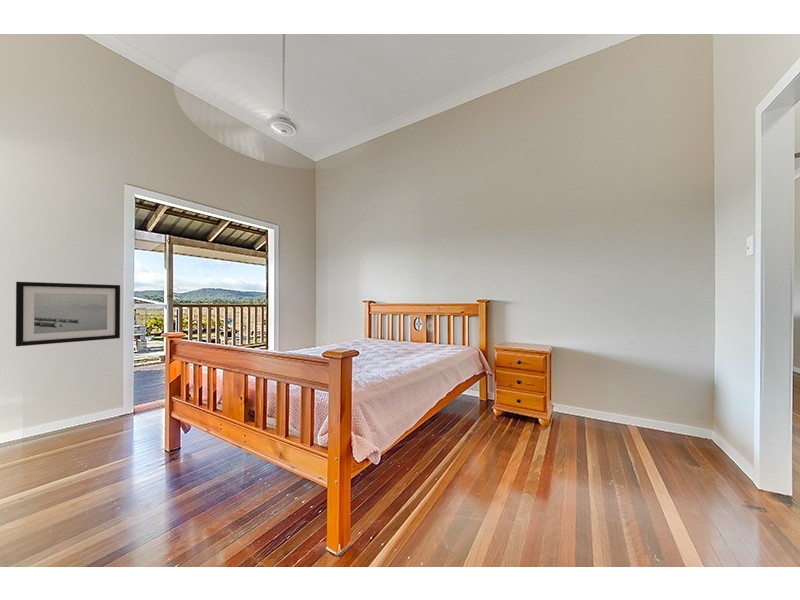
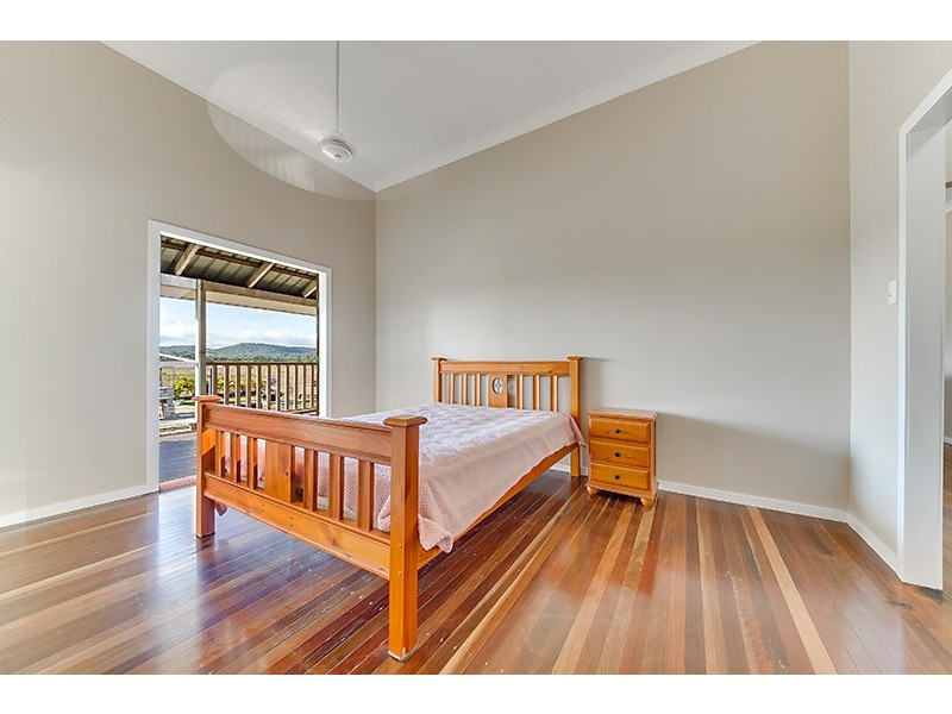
- wall art [15,281,121,347]
